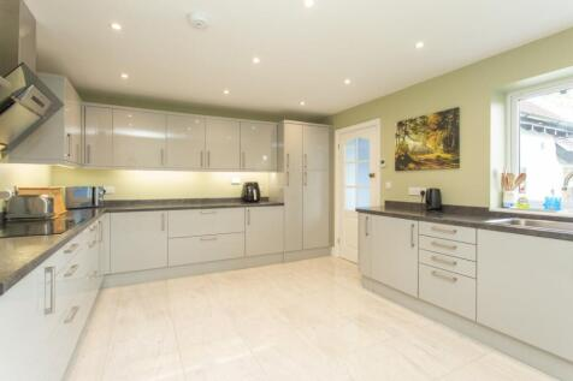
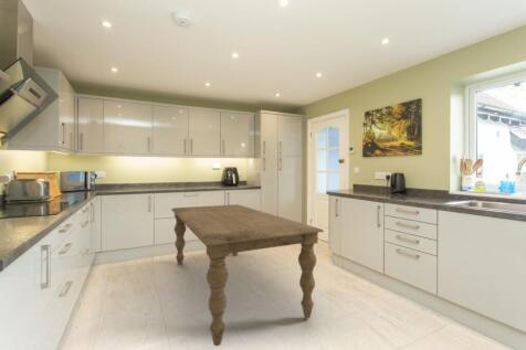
+ dining table [170,203,325,347]
